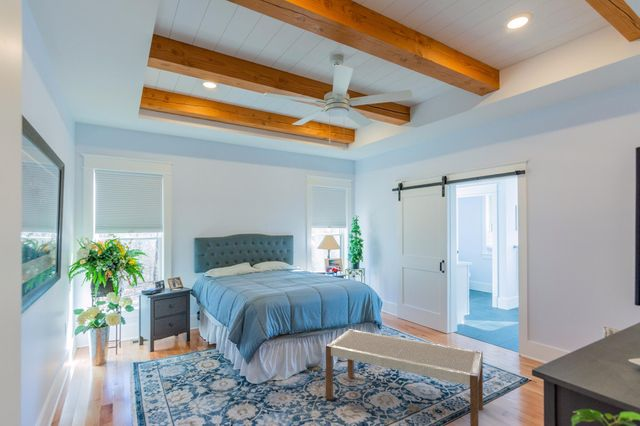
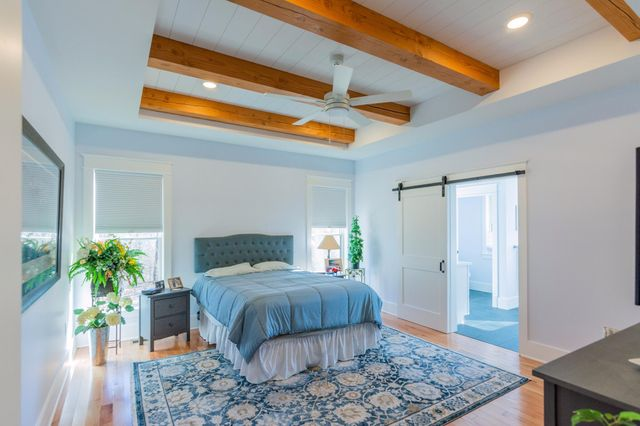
- bench [325,328,484,426]
